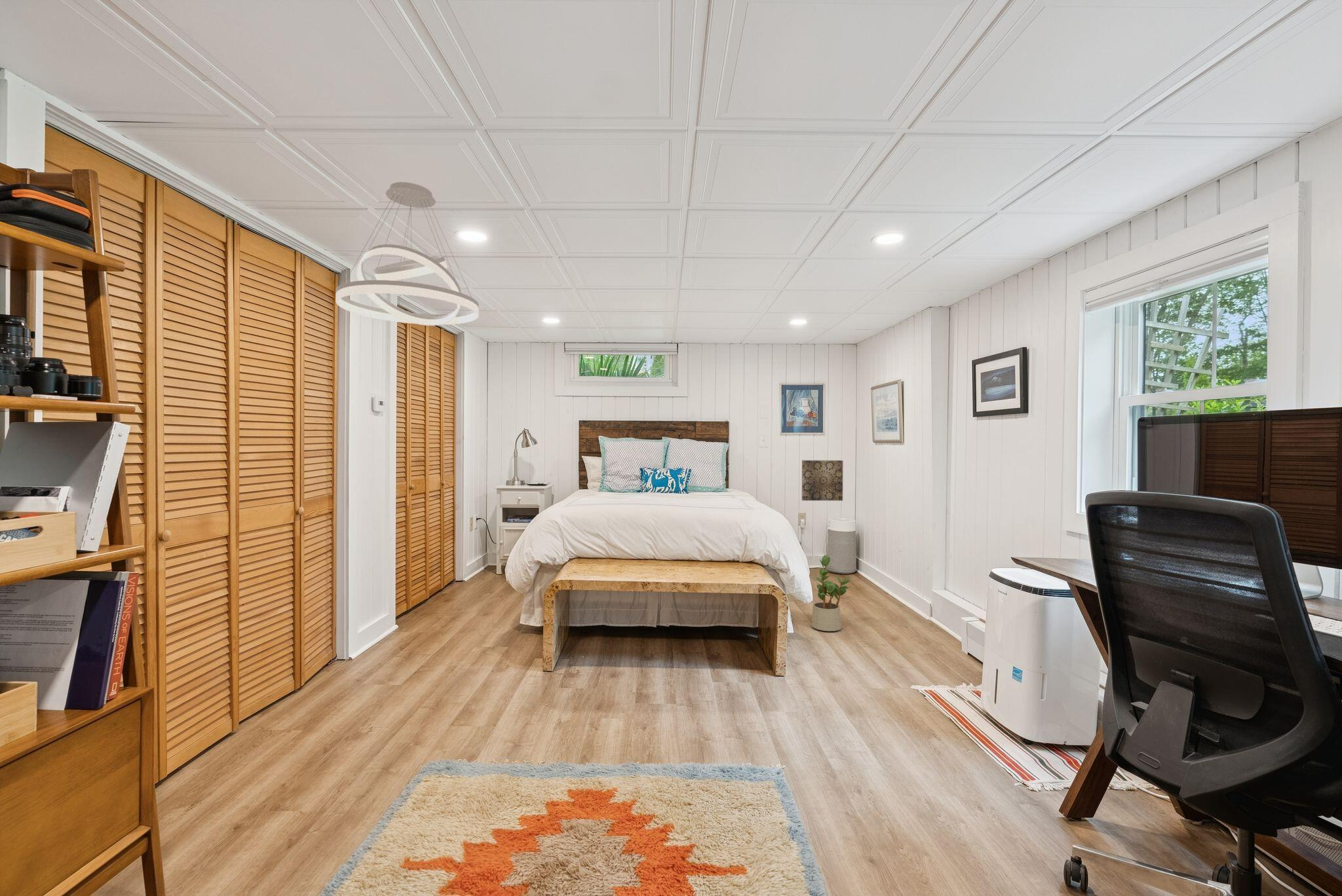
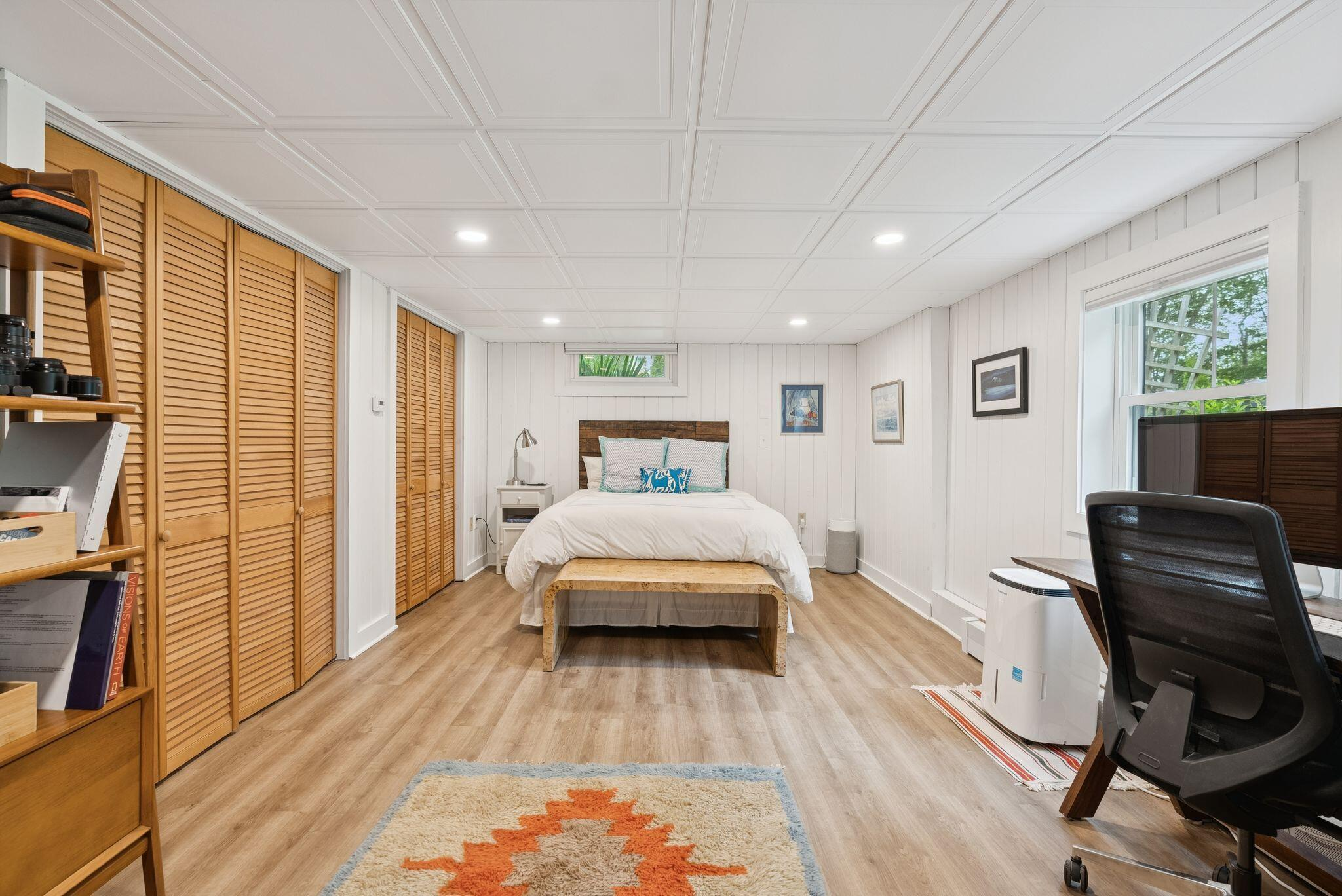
- pendant light [335,181,480,326]
- wall art [801,460,843,501]
- potted plant [811,554,852,632]
